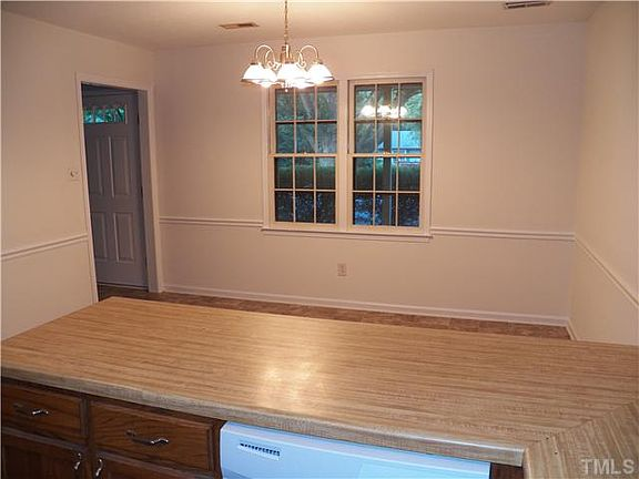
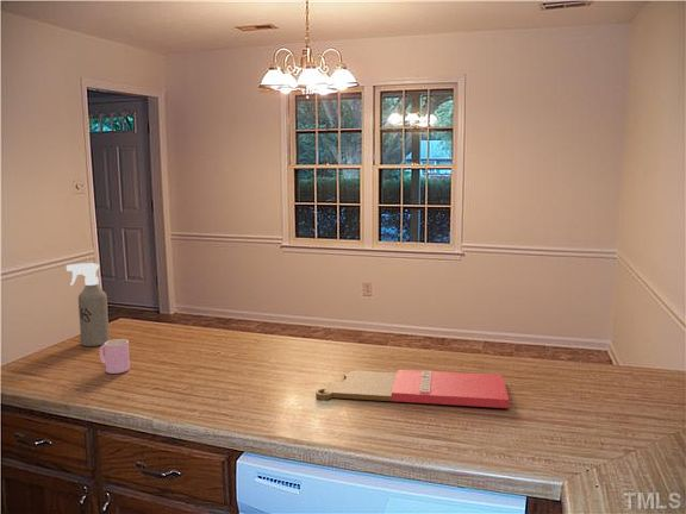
+ cutting board [314,369,511,409]
+ cup [99,338,131,375]
+ spray bottle [66,262,111,347]
